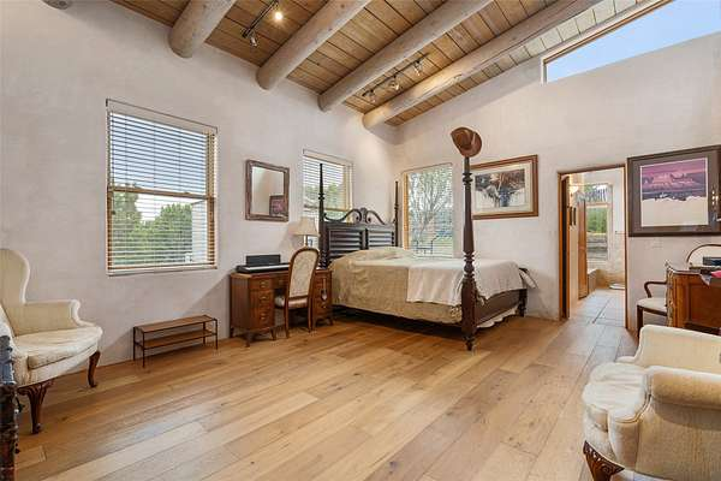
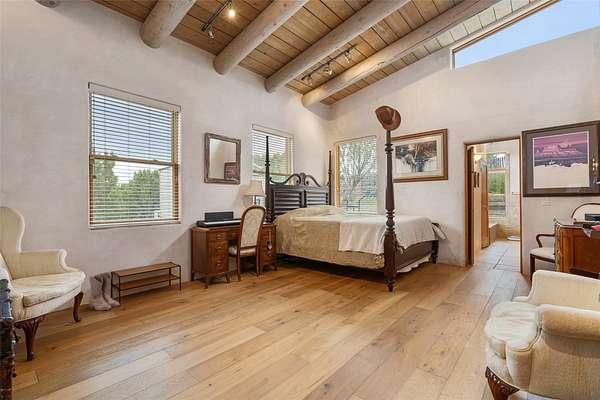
+ boots [88,271,121,312]
